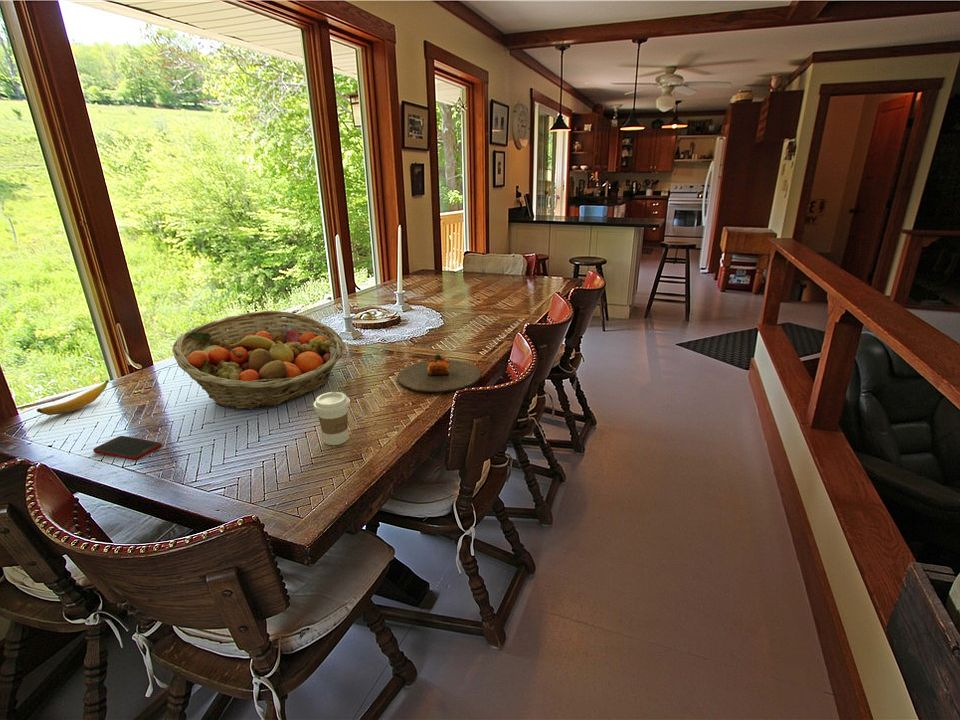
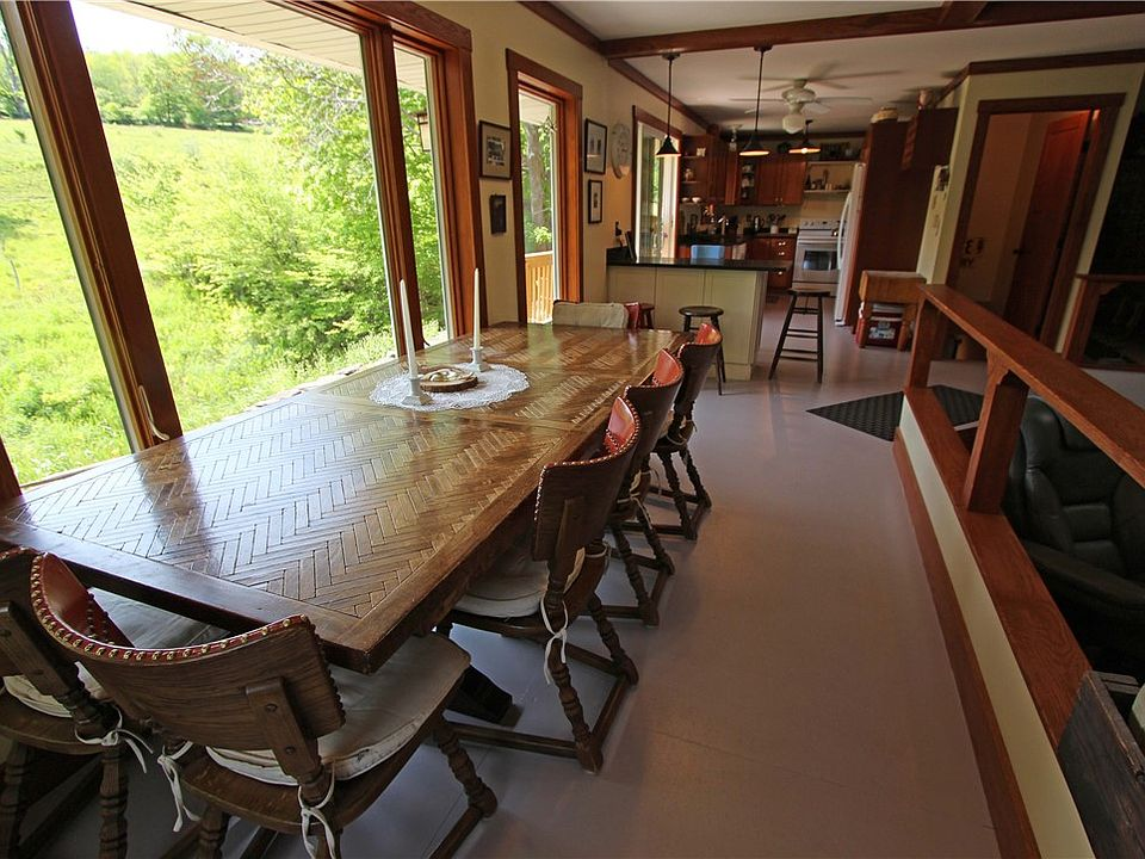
- coffee cup [312,391,351,446]
- cell phone [92,435,163,461]
- plate [397,353,482,393]
- fruit basket [171,310,346,411]
- banana [36,379,110,416]
